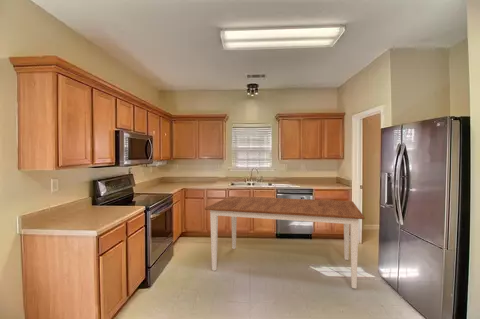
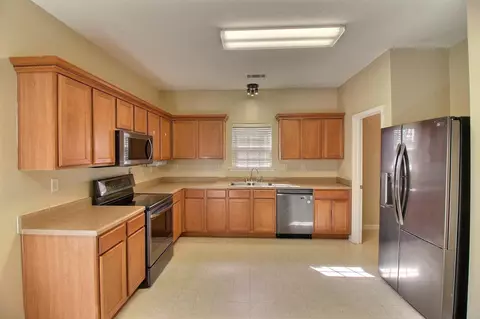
- dining table [204,195,366,290]
